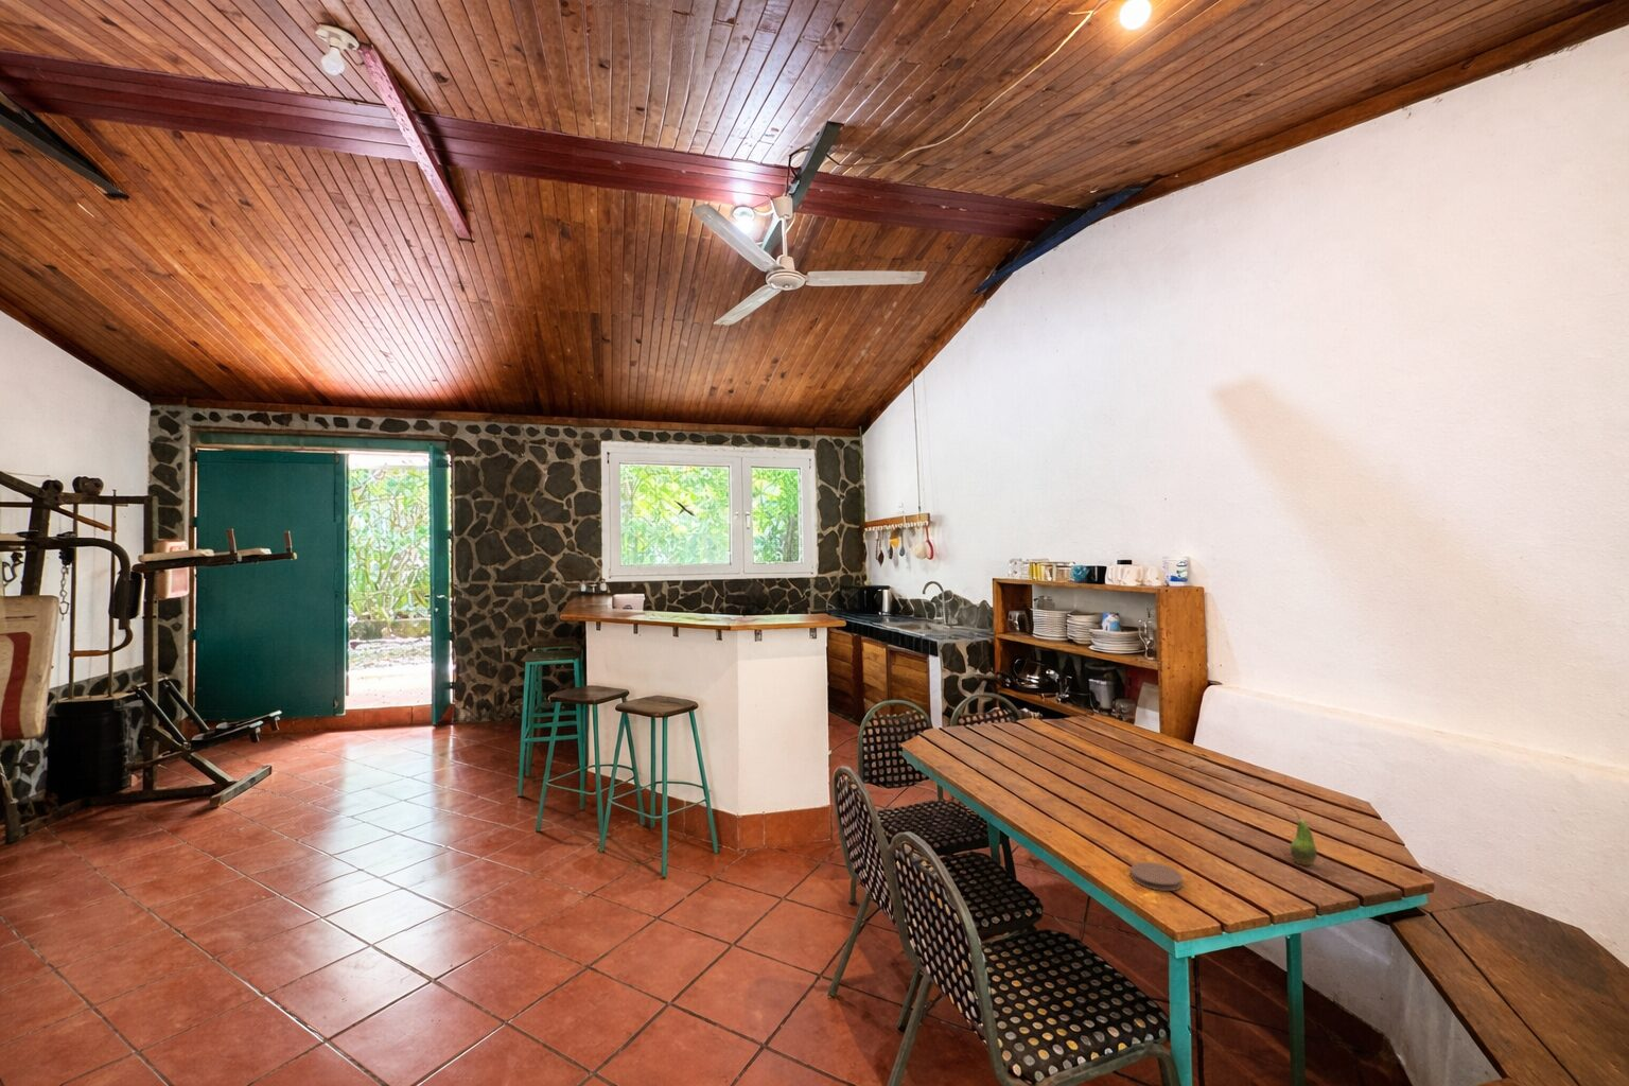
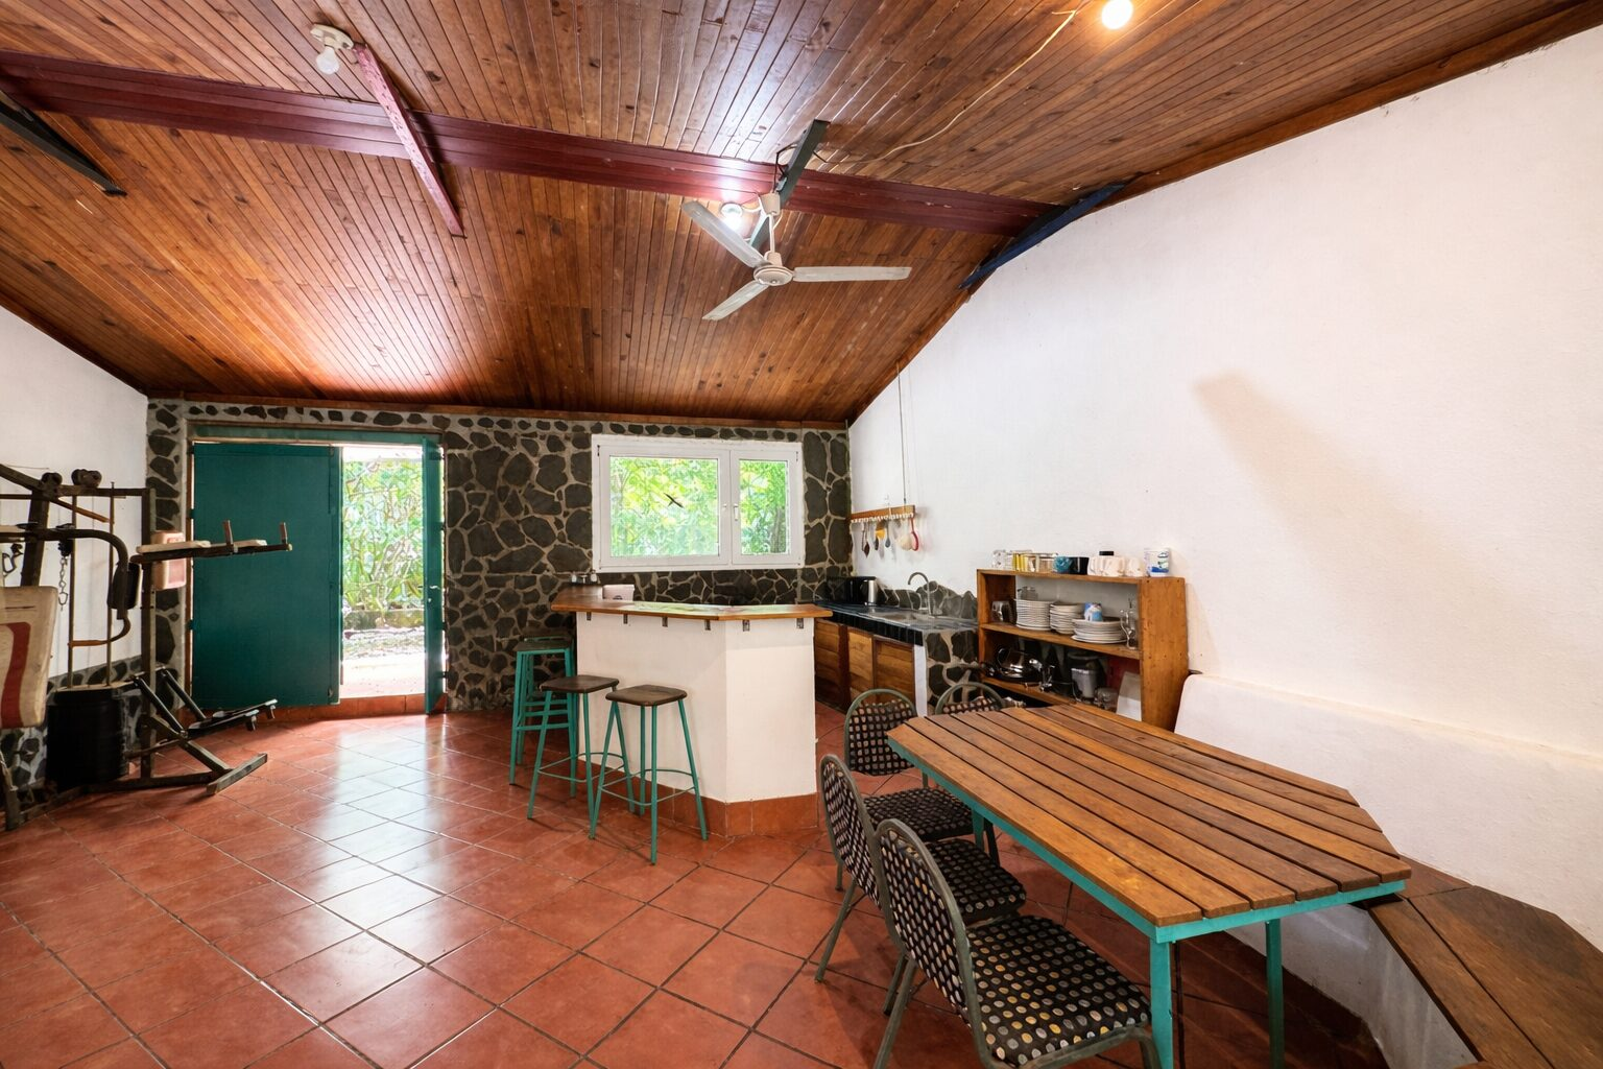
- coaster [1130,862,1184,892]
- fruit [1287,805,1319,867]
